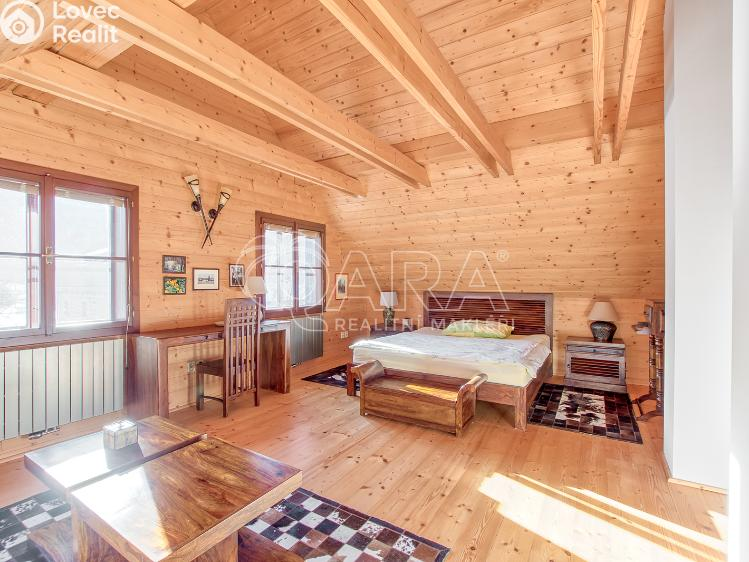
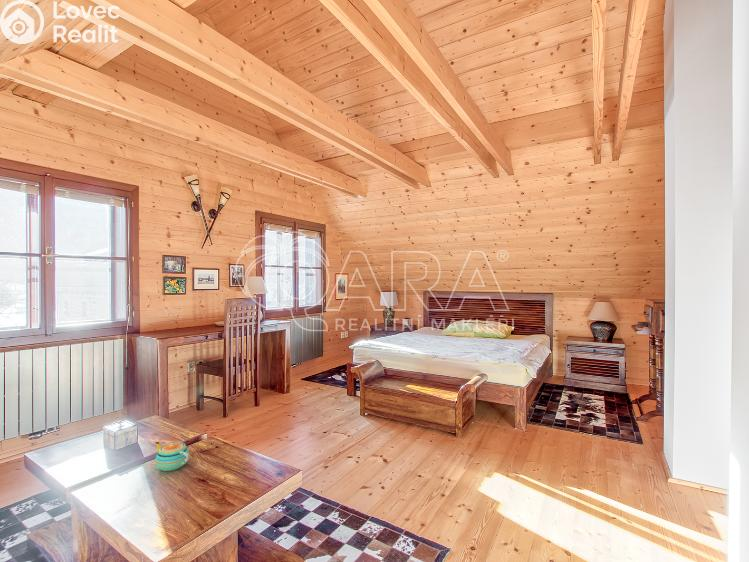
+ teapot [154,440,191,472]
